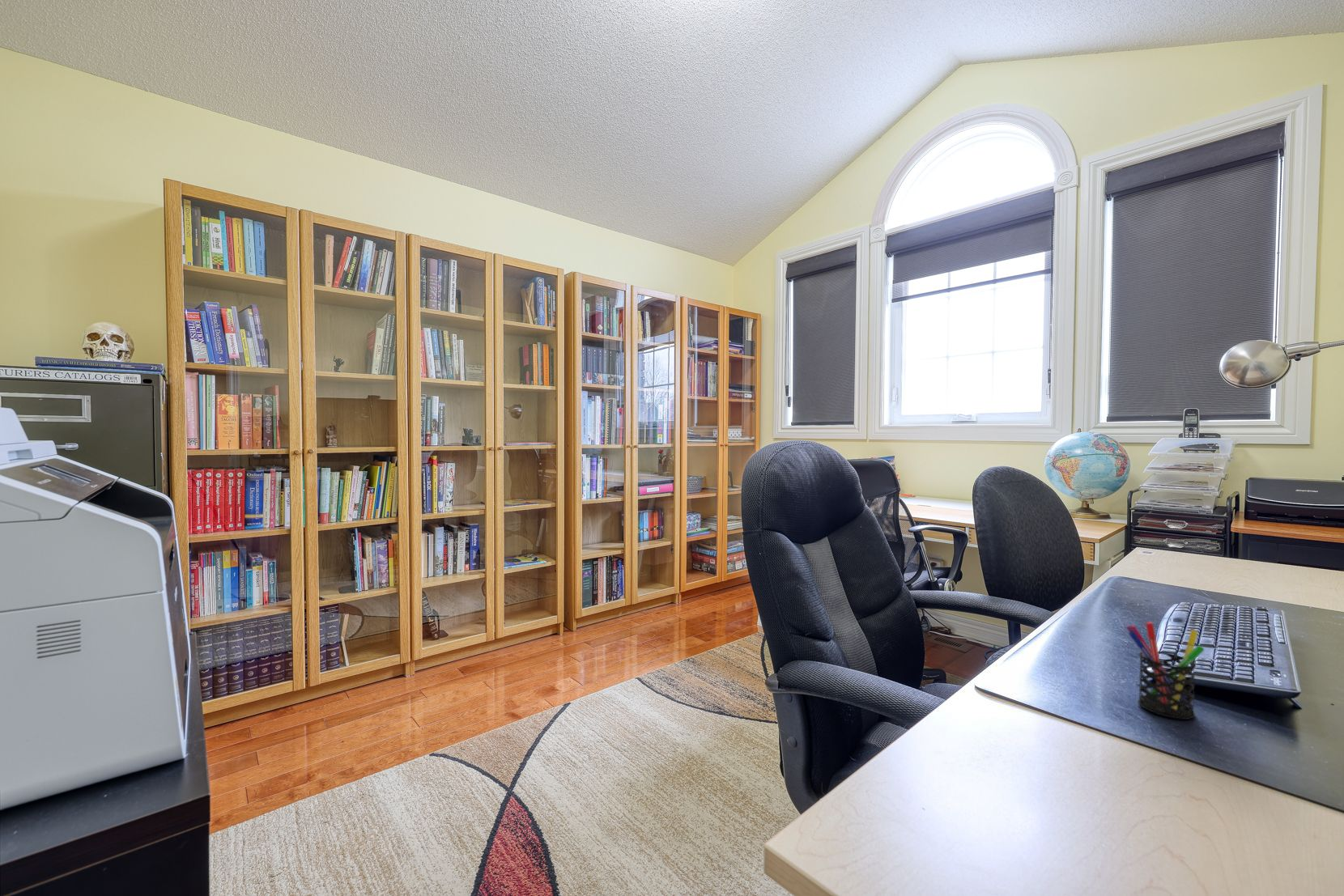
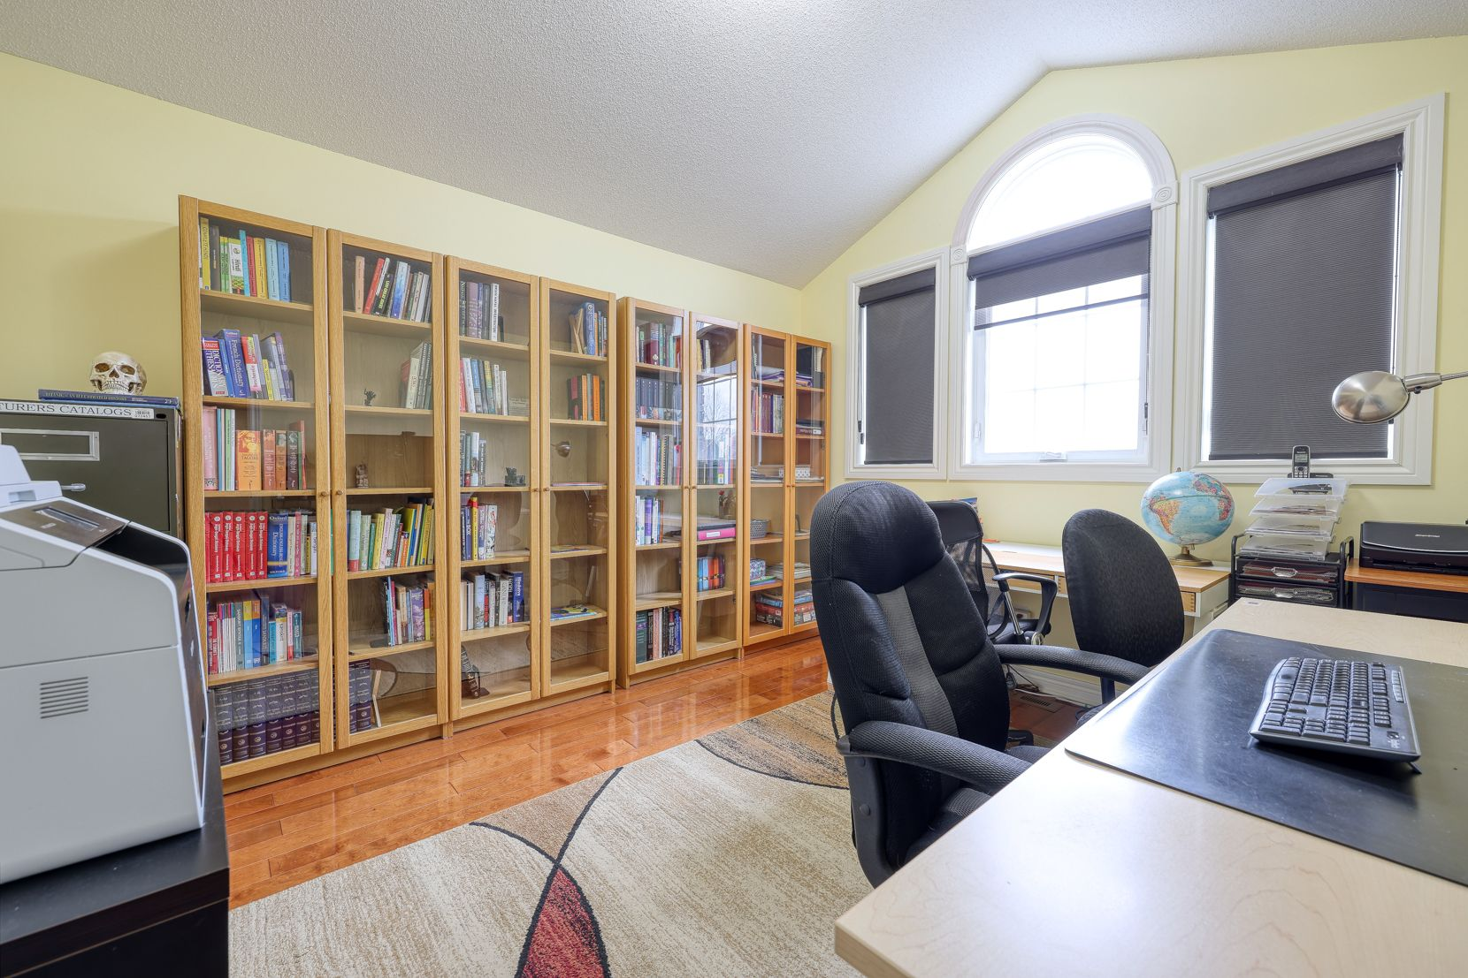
- pen holder [1125,622,1205,720]
